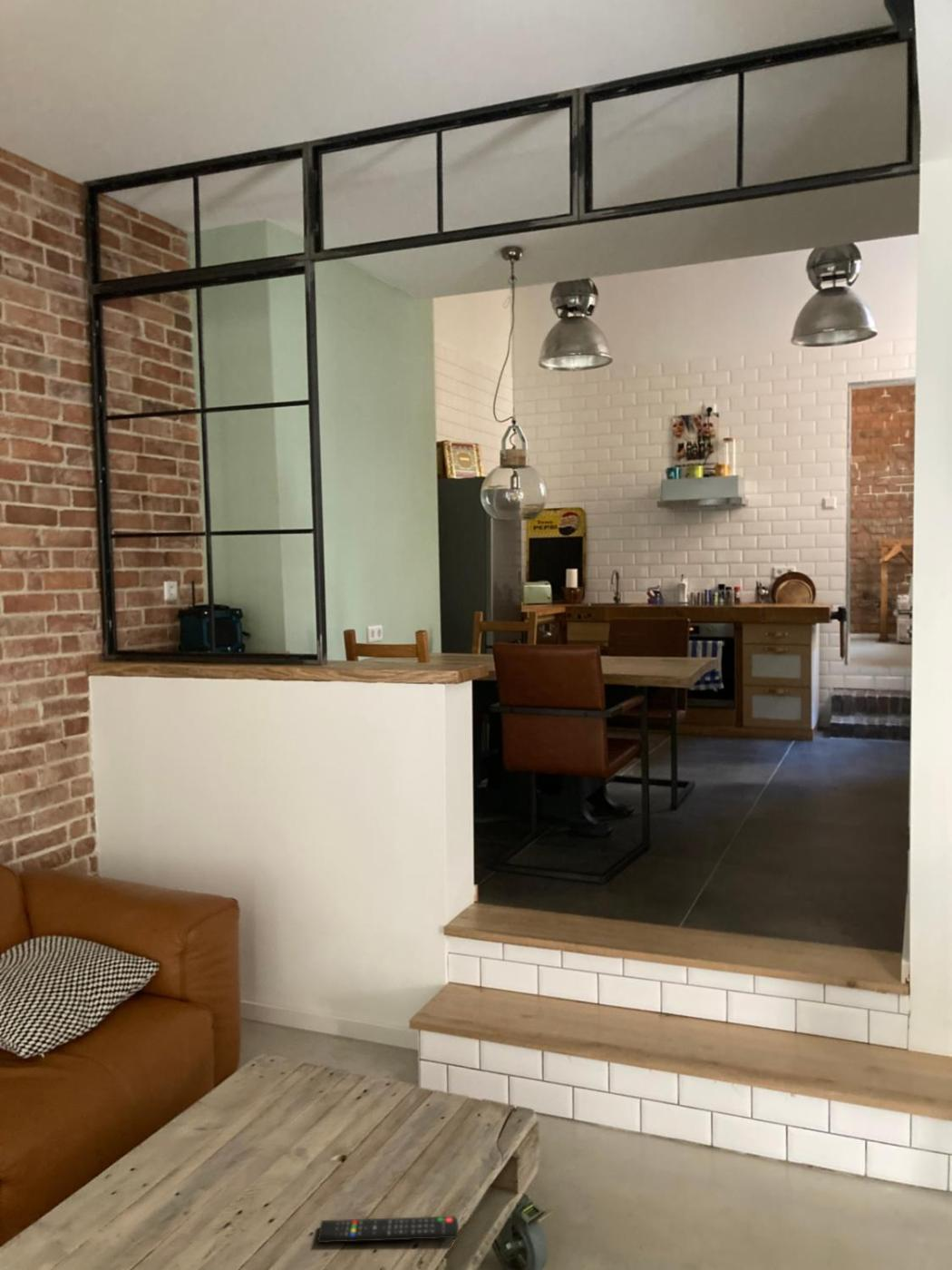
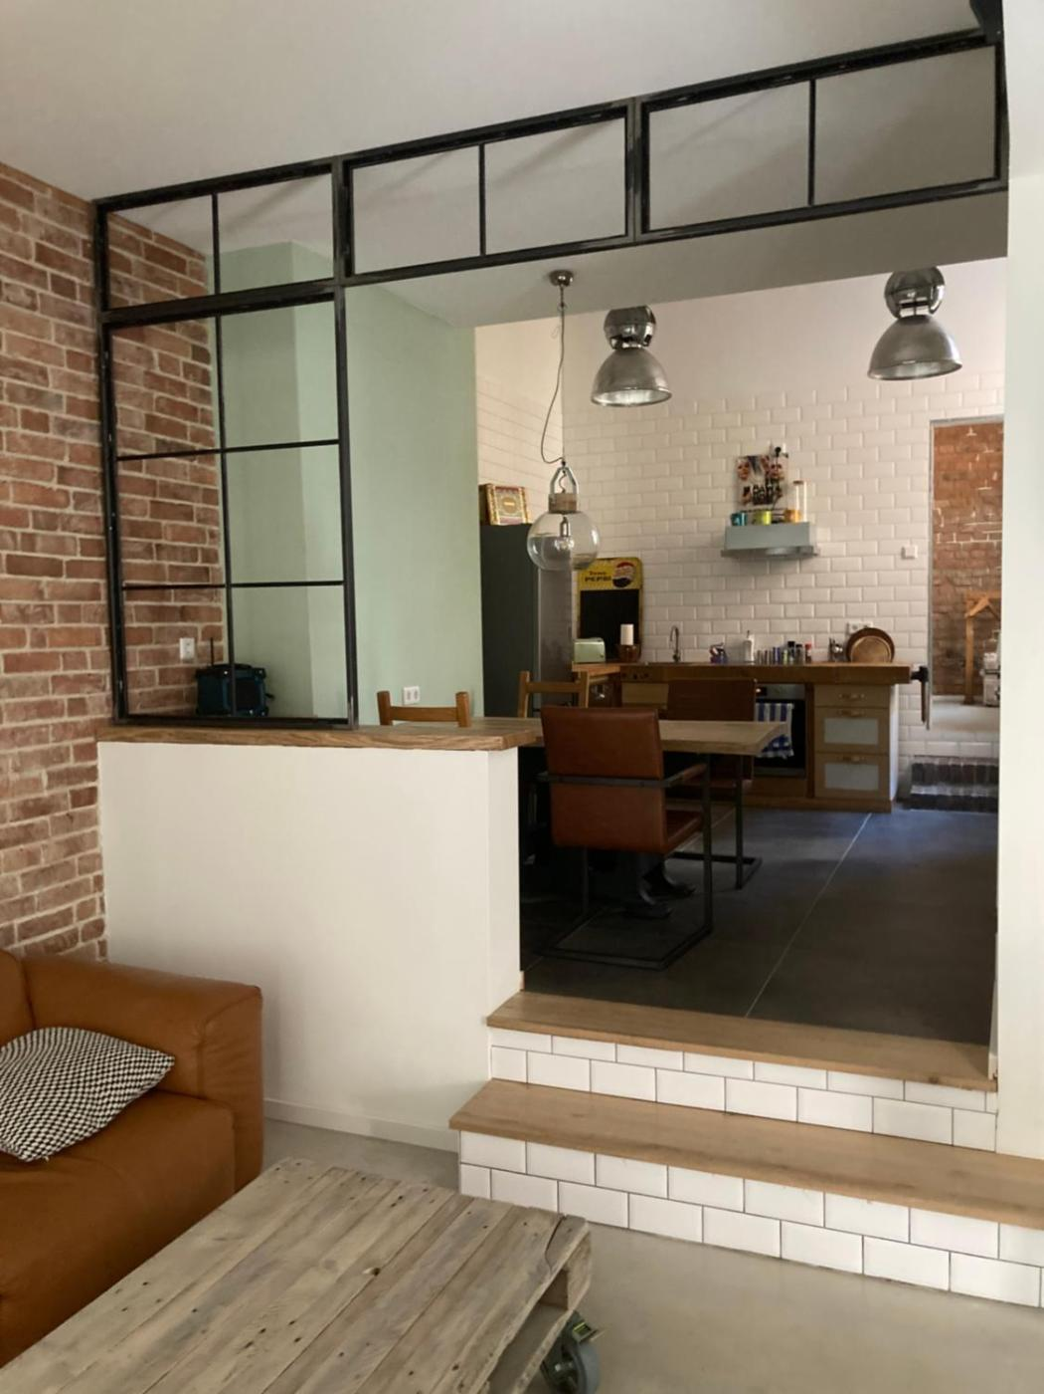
- remote control [316,1216,460,1244]
